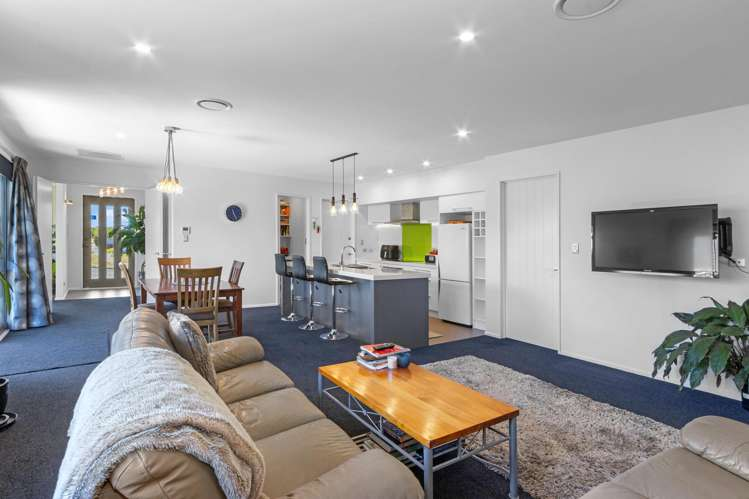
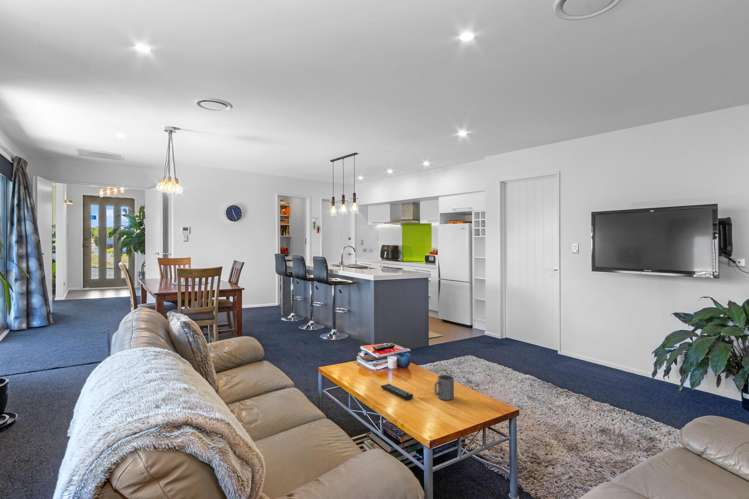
+ remote control [380,383,414,401]
+ mug [433,374,455,401]
